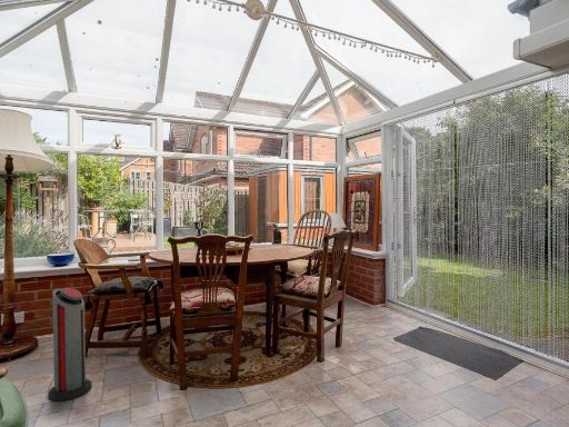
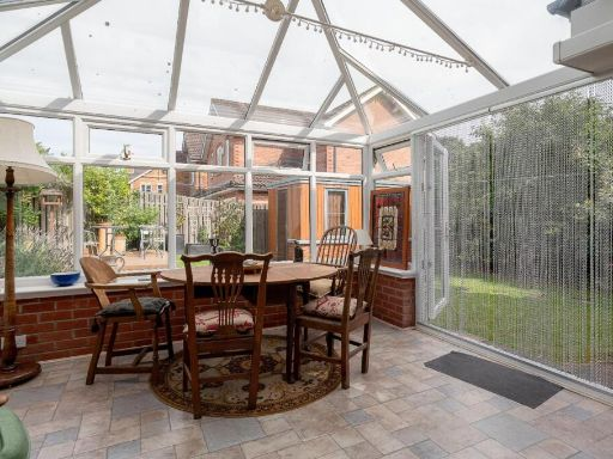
- air purifier [47,287,93,403]
